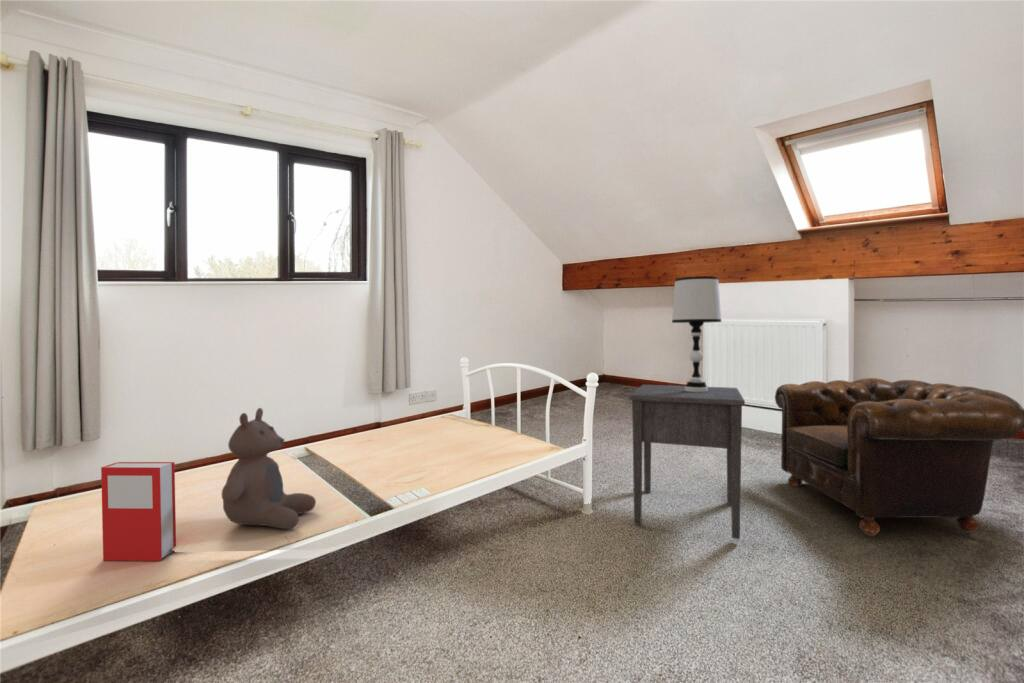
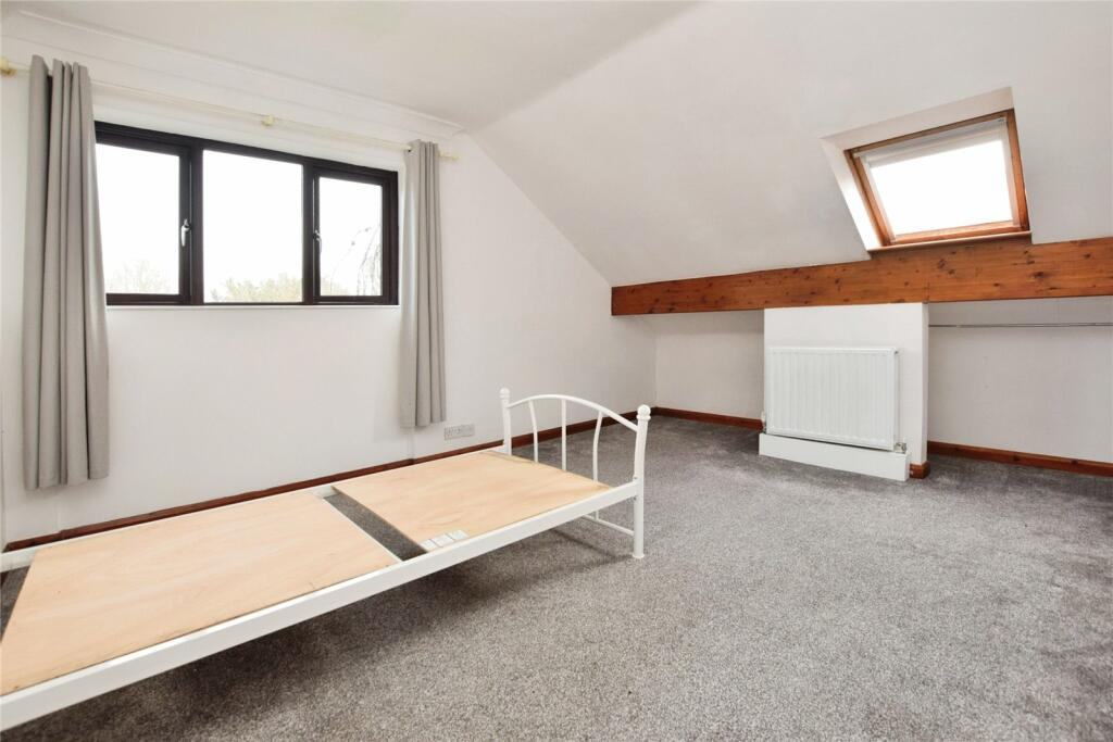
- nightstand [629,384,746,540]
- armchair [774,377,1024,537]
- book [100,461,177,562]
- bear [221,407,317,530]
- table lamp [671,275,722,393]
